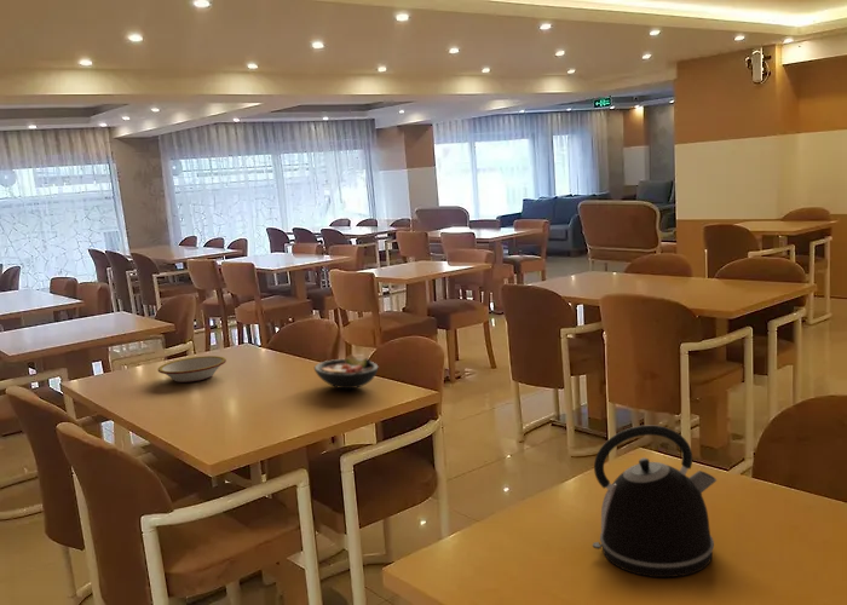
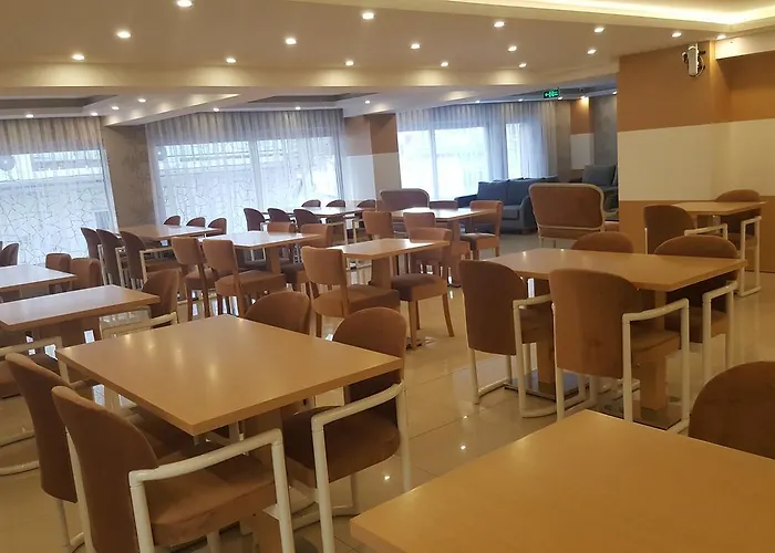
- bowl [313,353,380,390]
- bowl [157,355,227,384]
- kettle [592,425,718,578]
